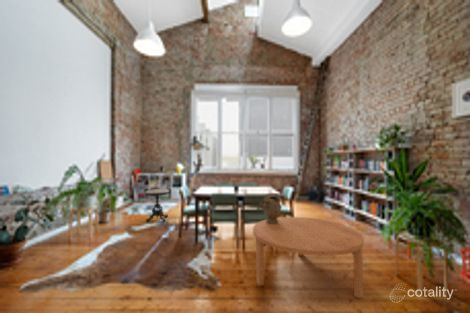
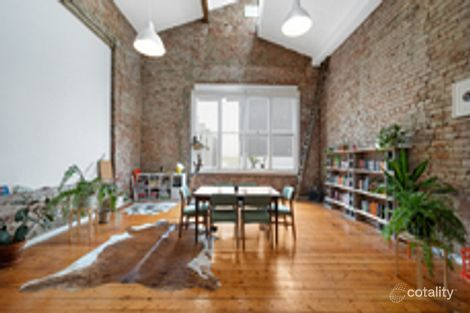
- decorative urn [258,192,283,224]
- side table [144,188,170,223]
- coffee table [252,216,365,300]
